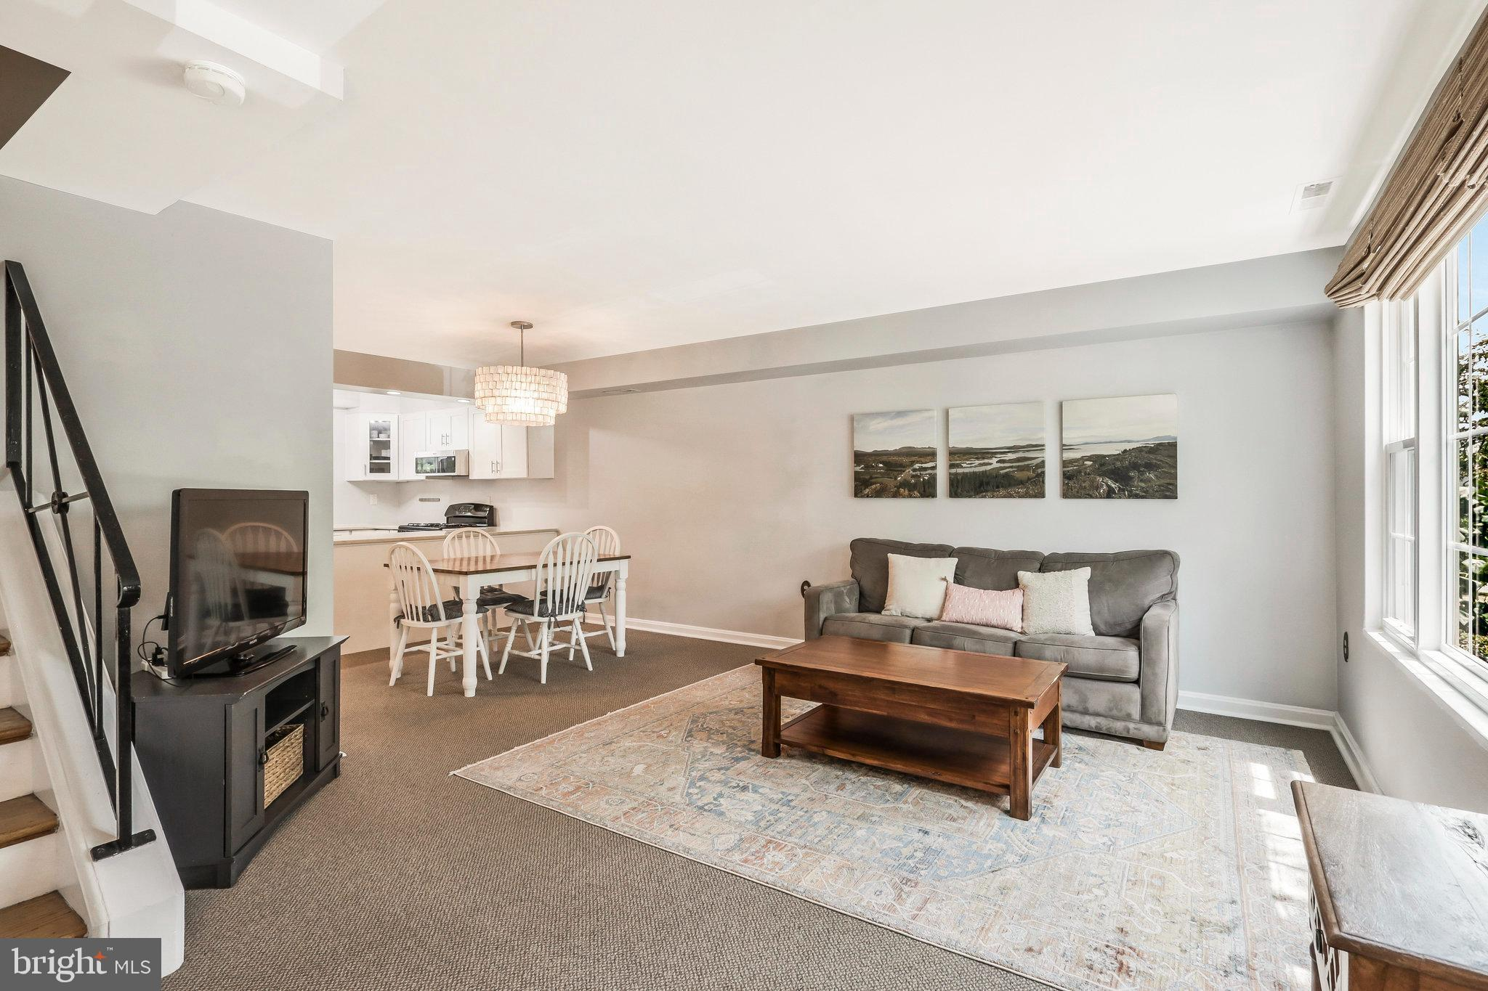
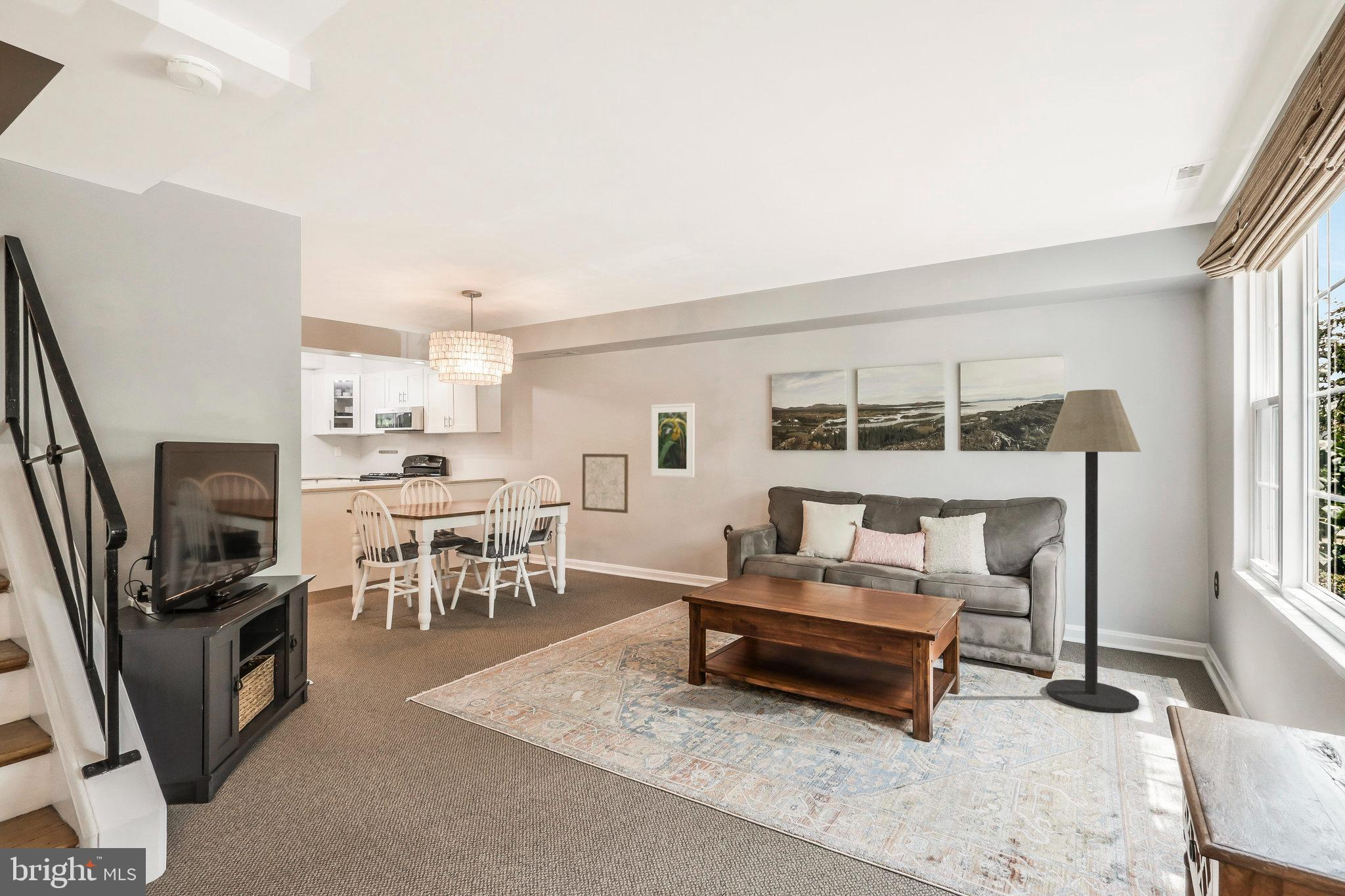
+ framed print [651,402,695,479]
+ wall art [582,452,629,514]
+ floor lamp [1044,389,1141,714]
